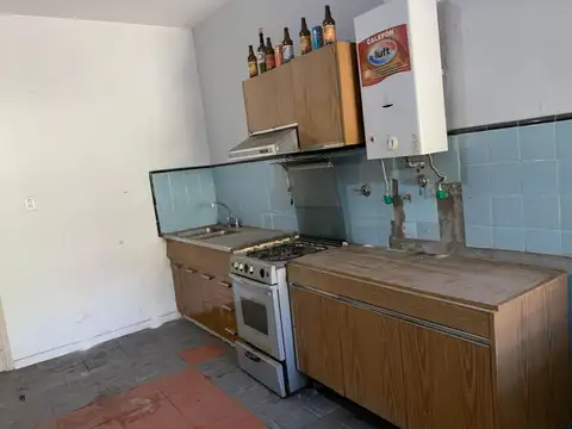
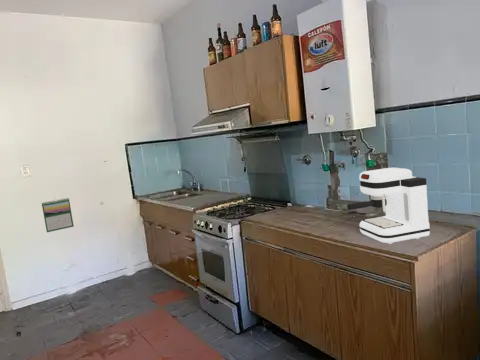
+ coffee maker [346,167,431,245]
+ calendar [41,197,75,233]
